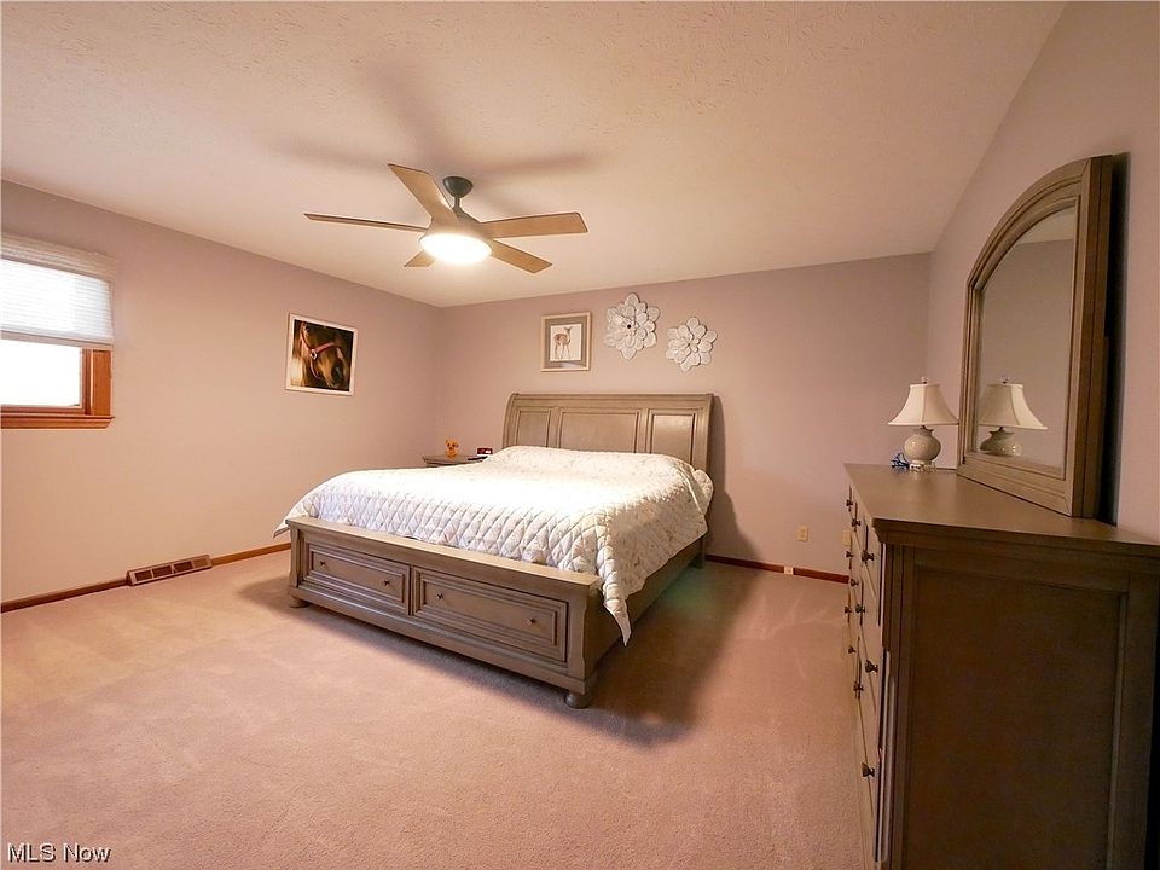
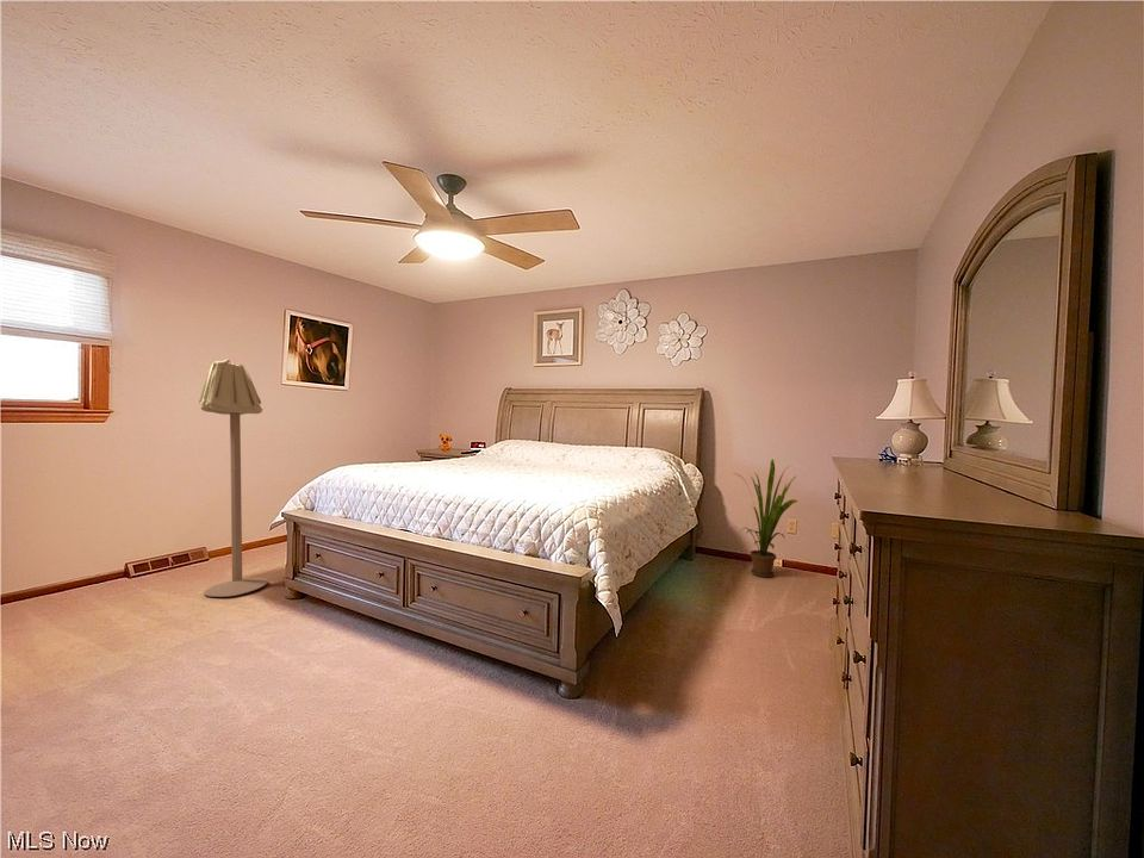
+ floor lamp [198,358,269,598]
+ house plant [732,458,798,579]
